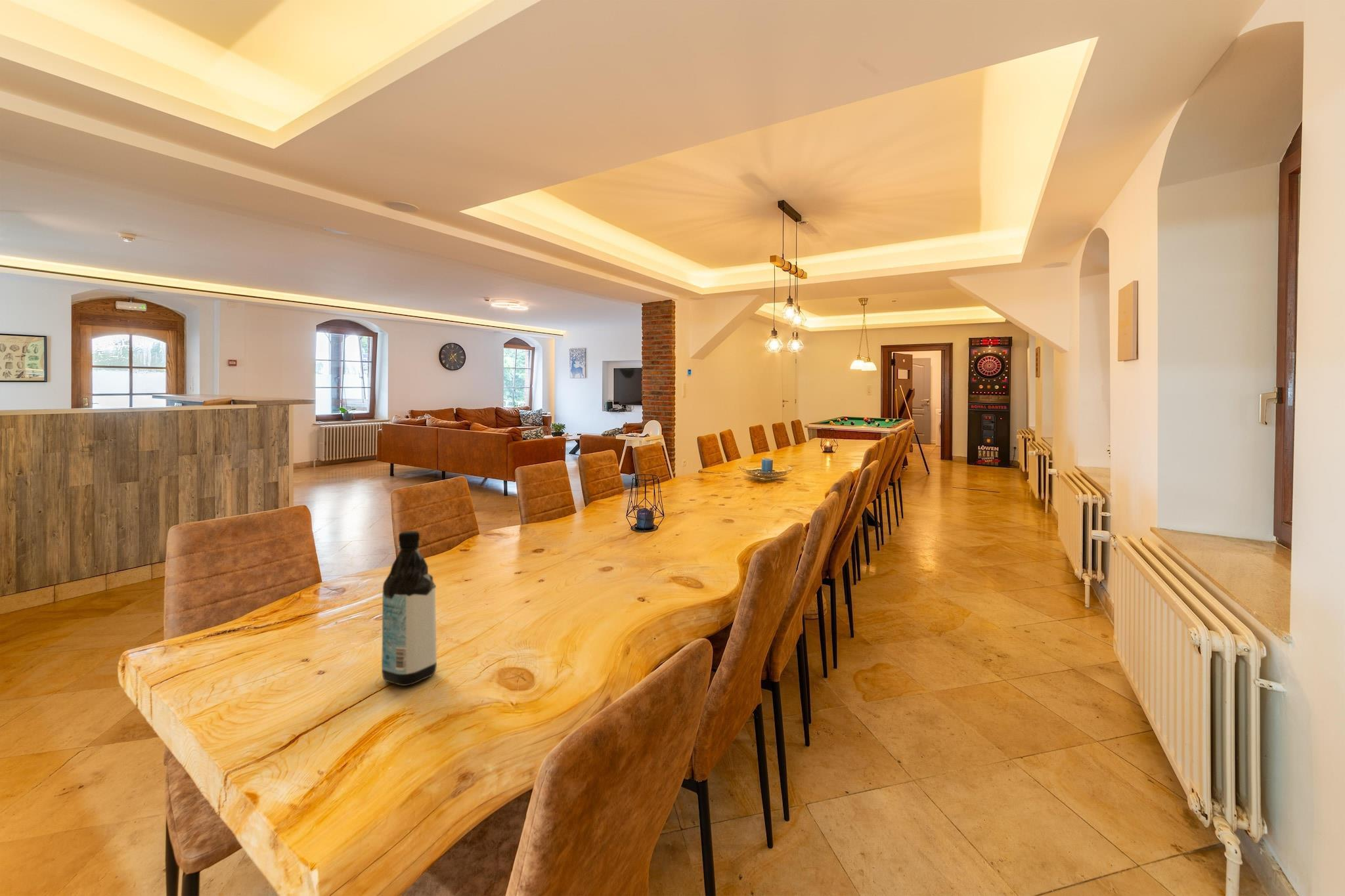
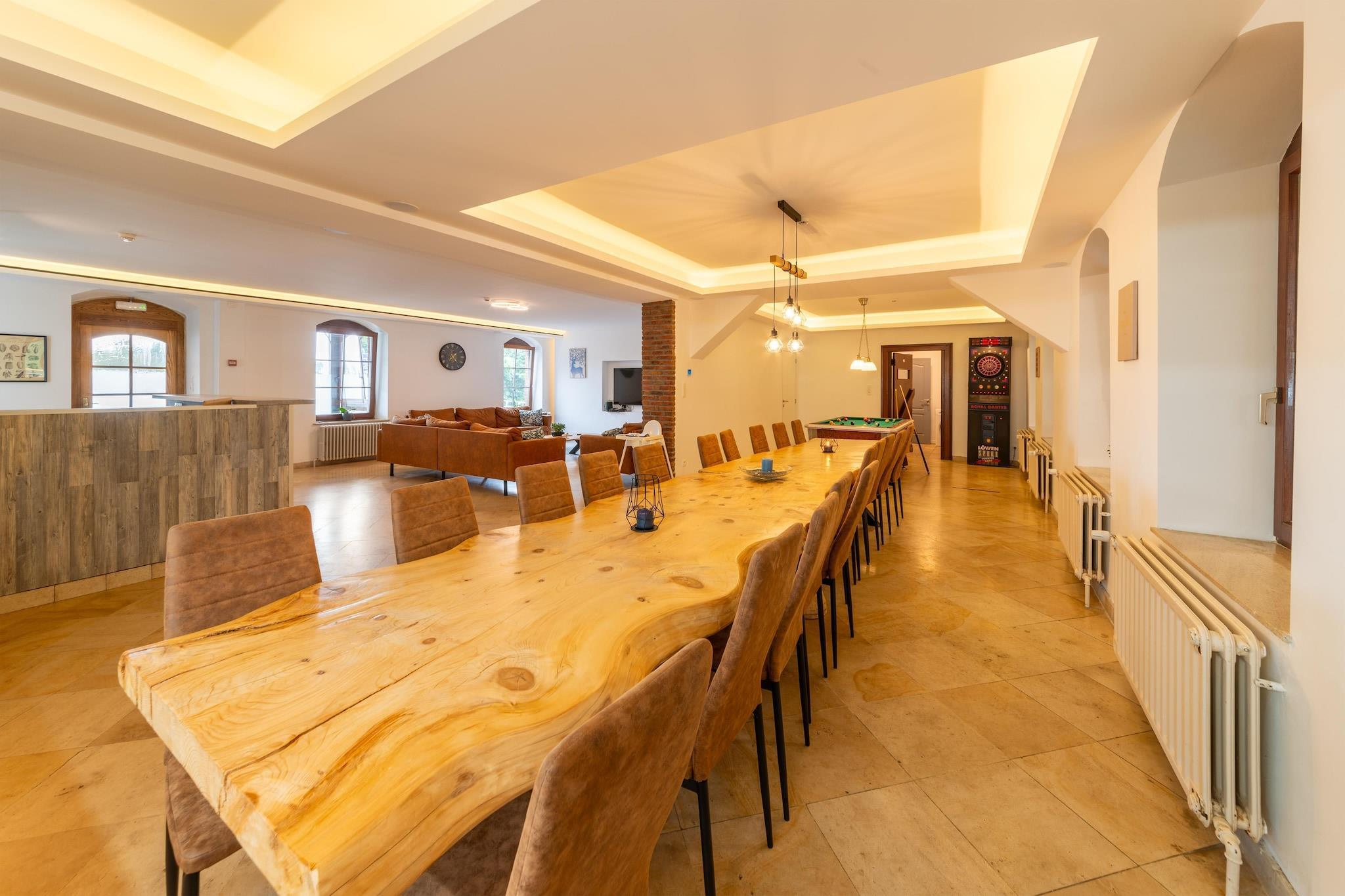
- water bottle [381,530,437,687]
